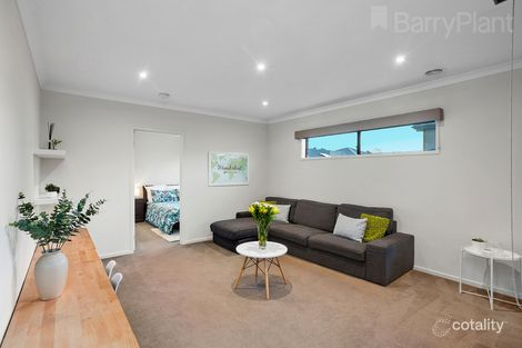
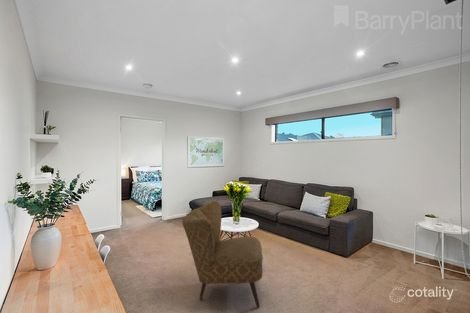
+ armchair [181,200,264,309]
